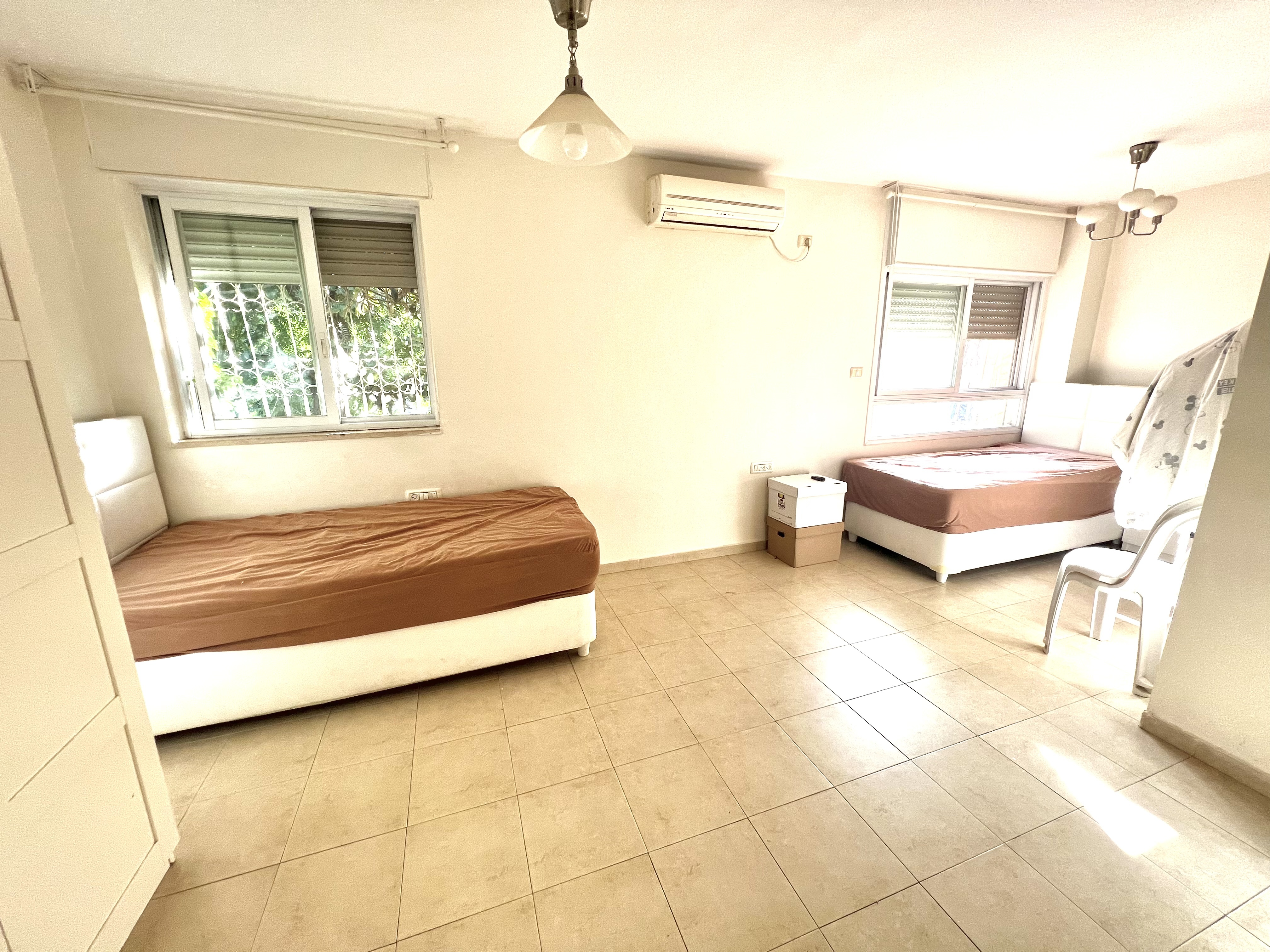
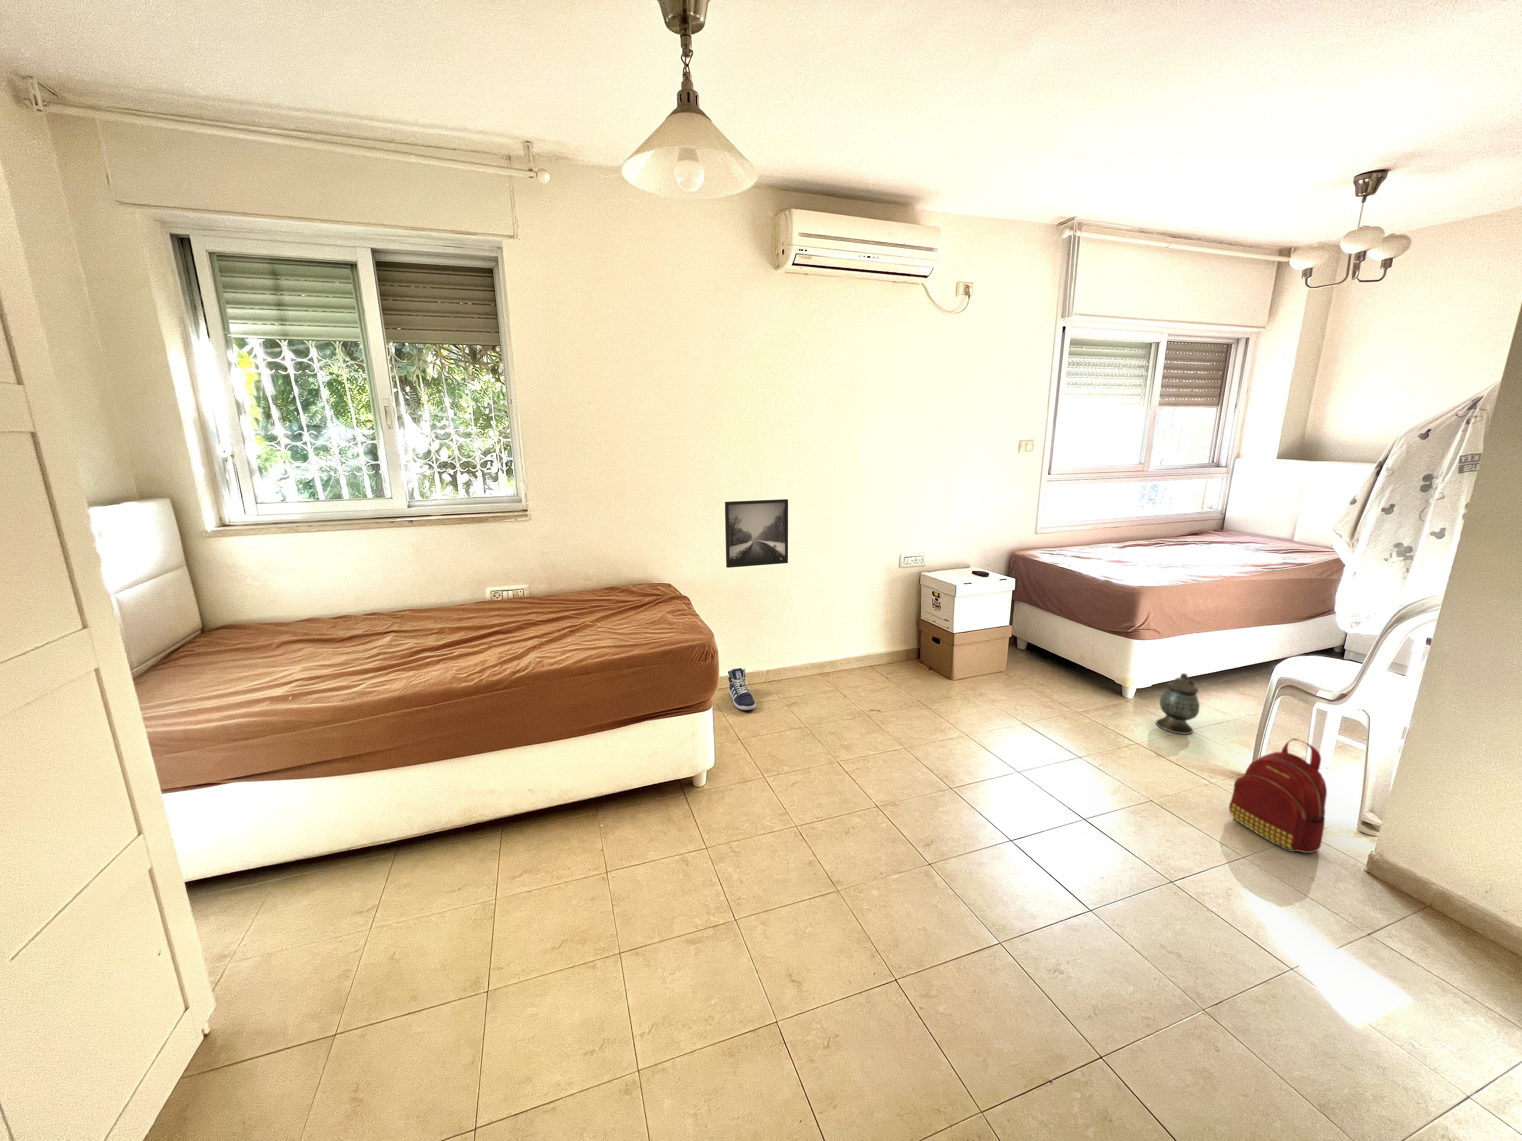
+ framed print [724,499,789,568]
+ sneaker [727,668,756,711]
+ backpack [1228,738,1327,853]
+ lantern [1155,672,1200,735]
